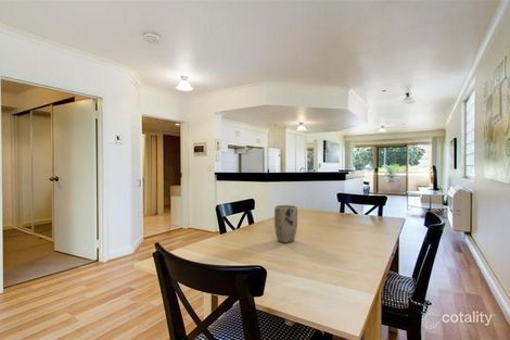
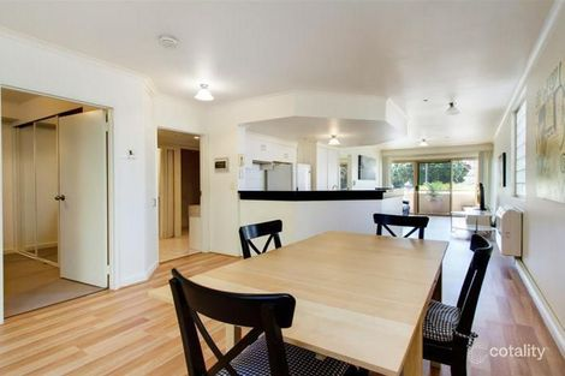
- plant pot [273,204,298,243]
